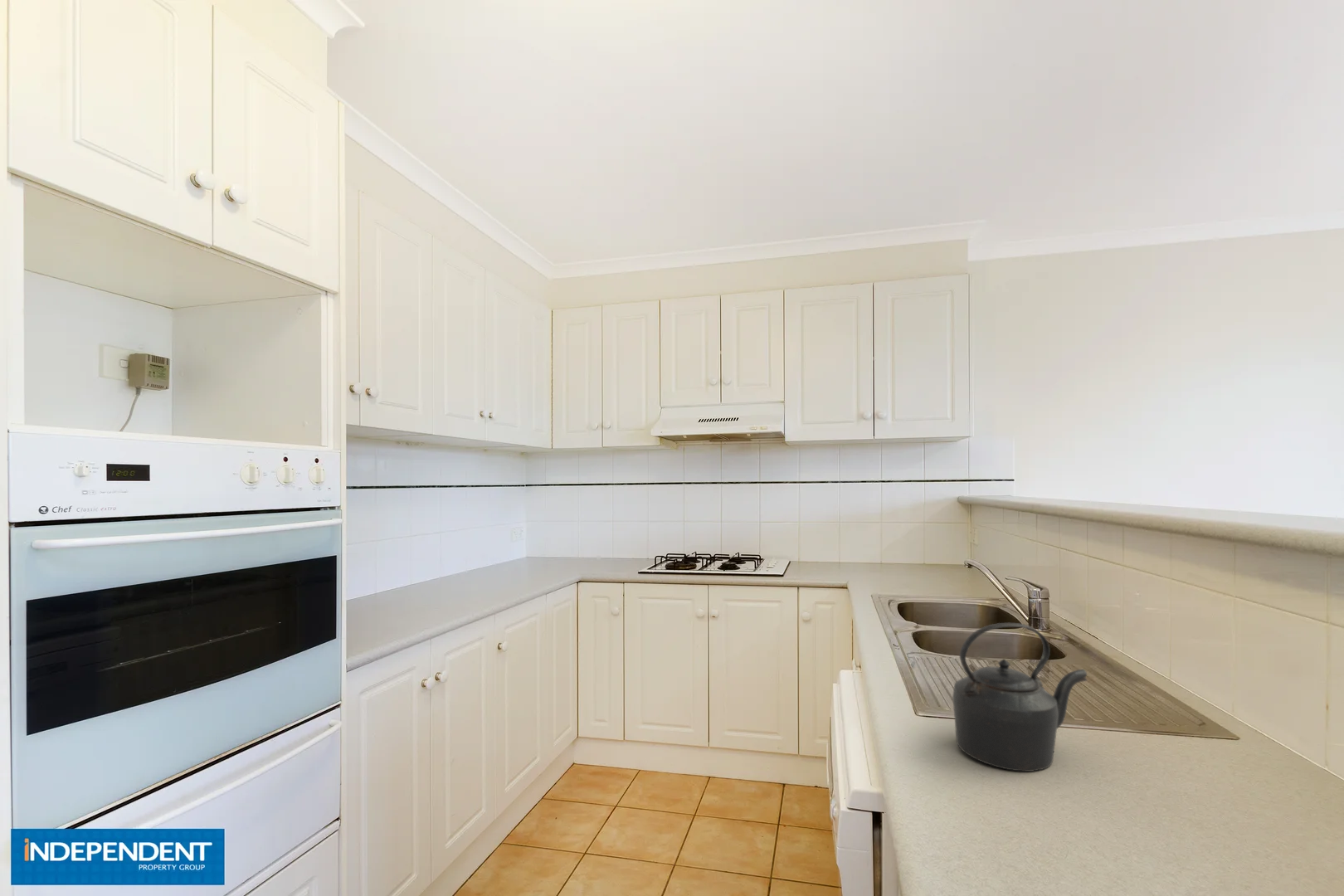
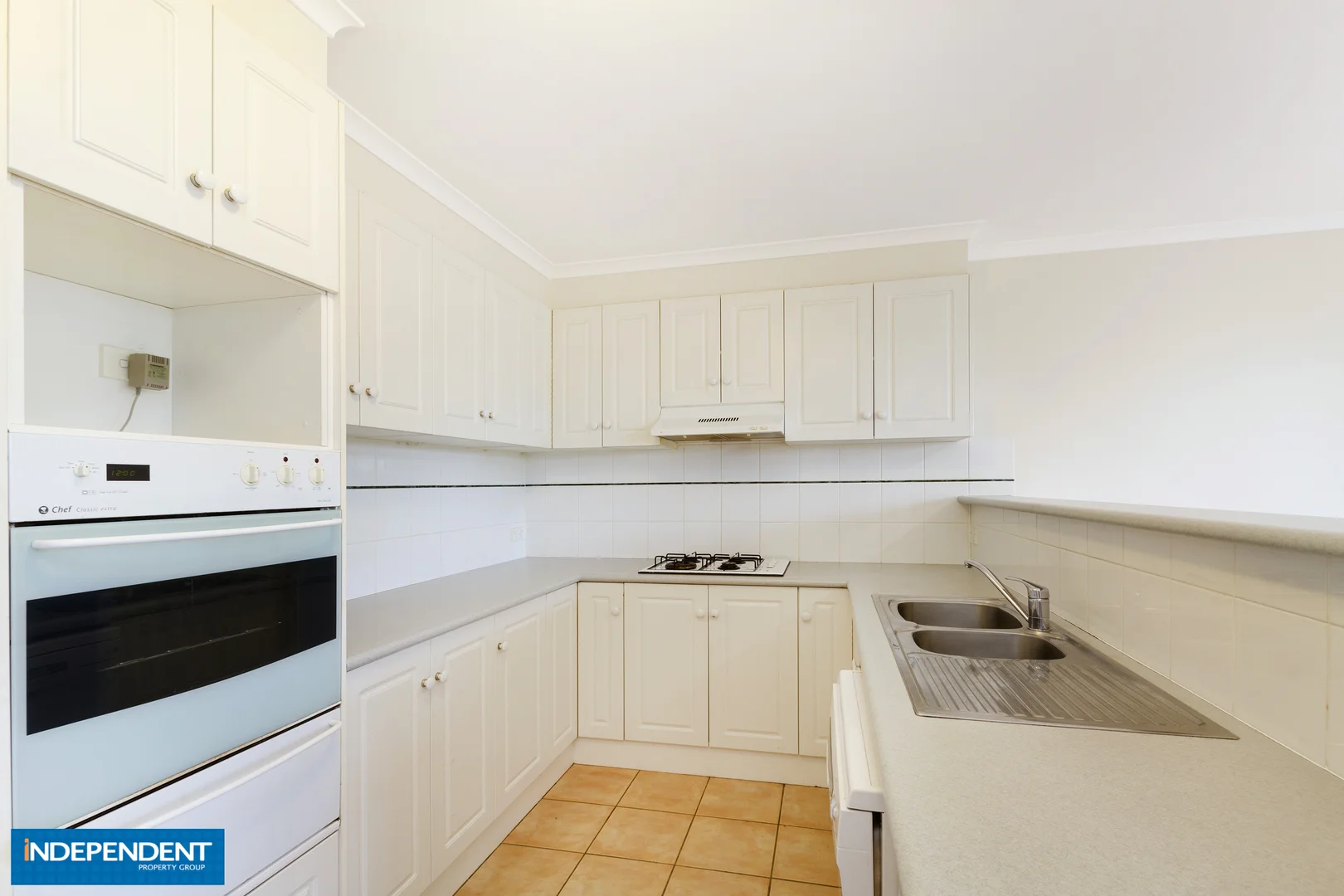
- kettle [952,622,1088,772]
